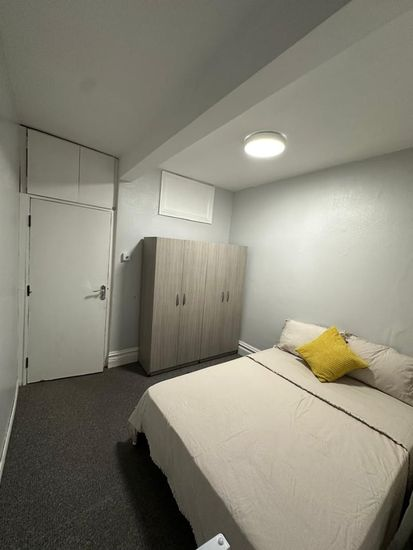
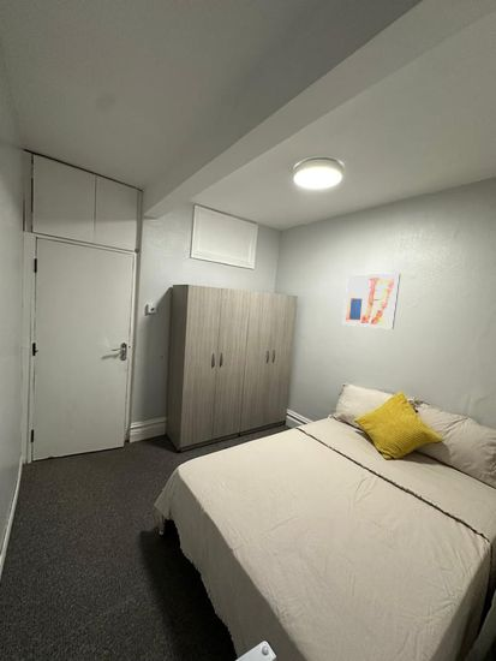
+ wall art [342,272,401,330]
